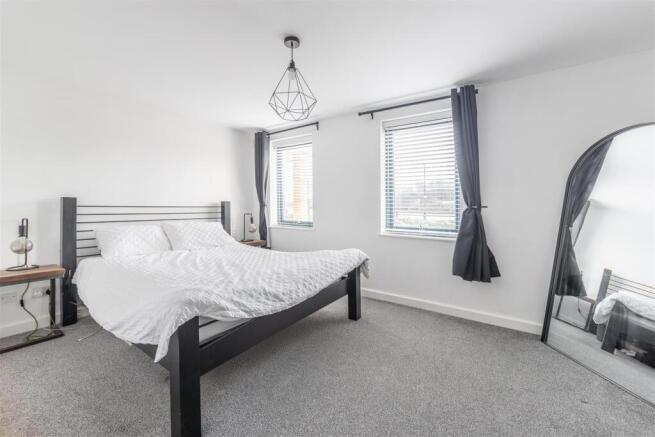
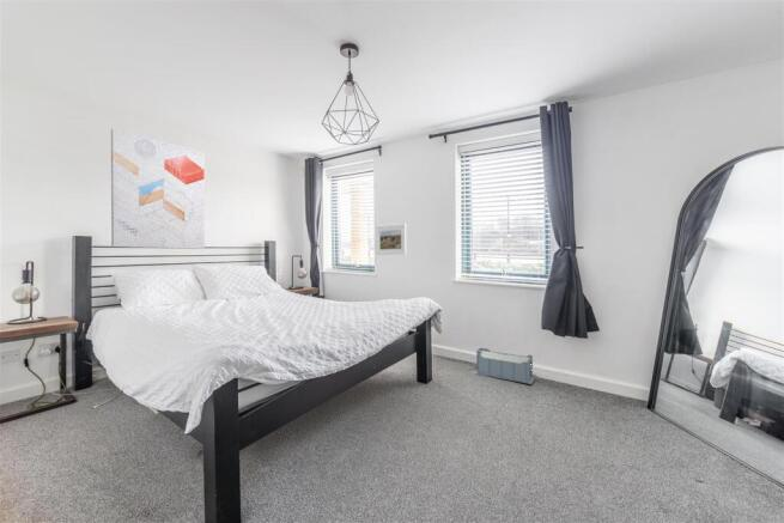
+ wall art [110,127,206,250]
+ storage bin [470,347,537,385]
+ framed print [375,223,408,256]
